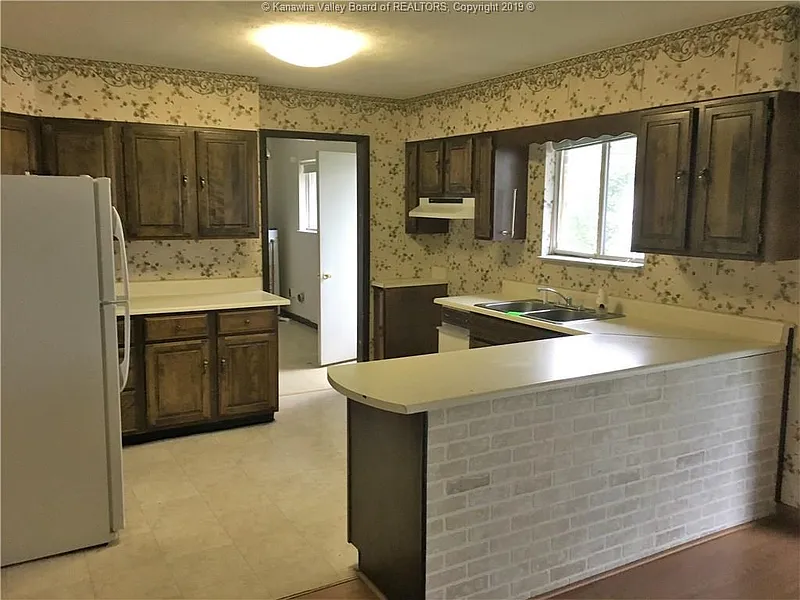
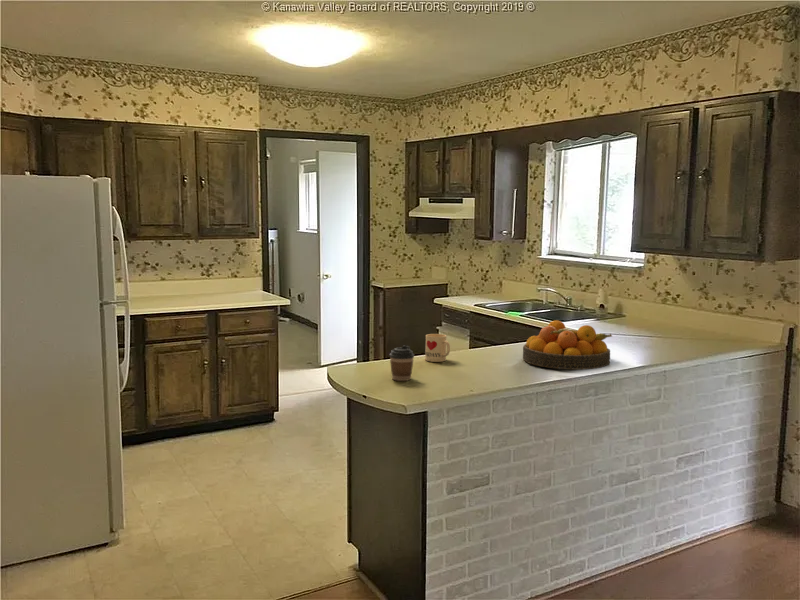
+ fruit bowl [522,319,613,371]
+ mug [424,333,451,363]
+ coffee cup [388,345,415,382]
